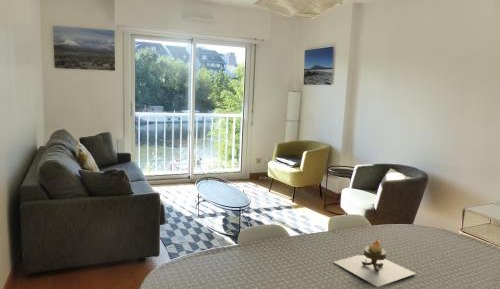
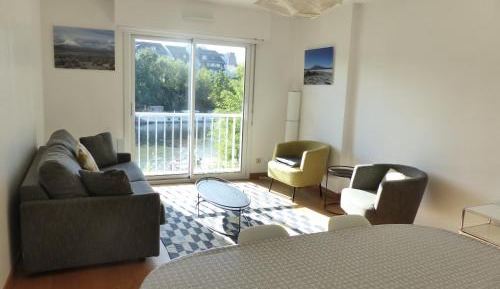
- candle [333,239,417,288]
